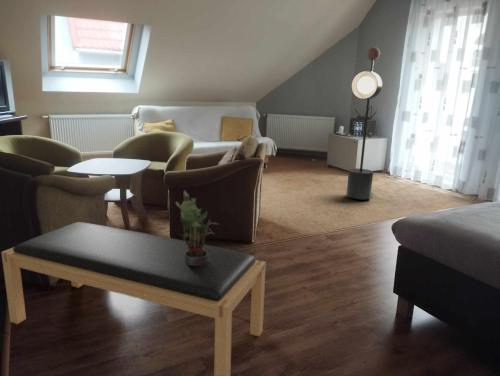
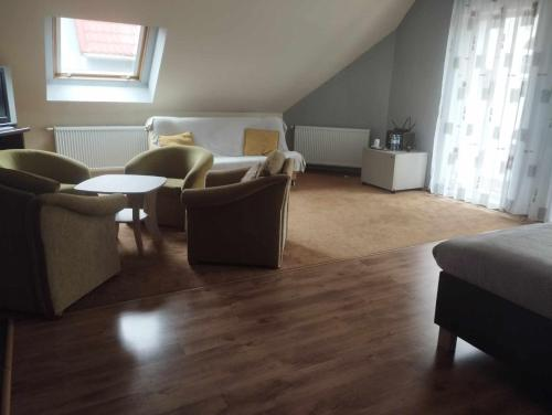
- potted plant [175,189,219,265]
- floor lamp [345,46,383,200]
- bench [0,221,267,376]
